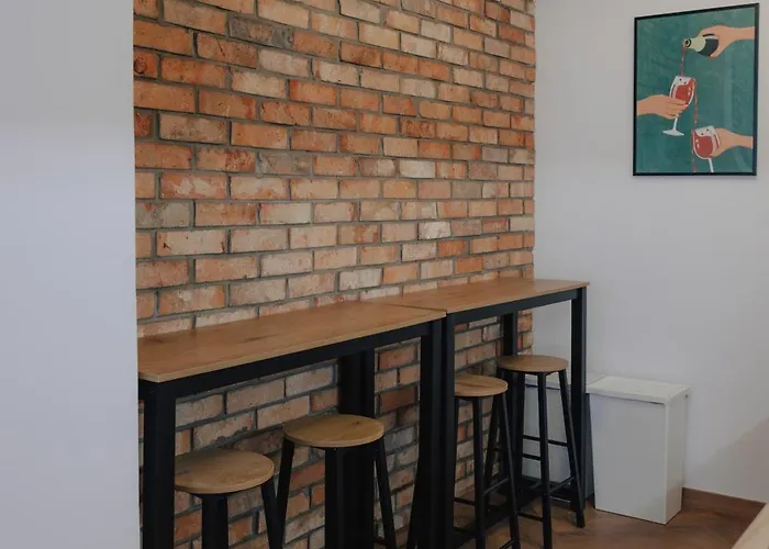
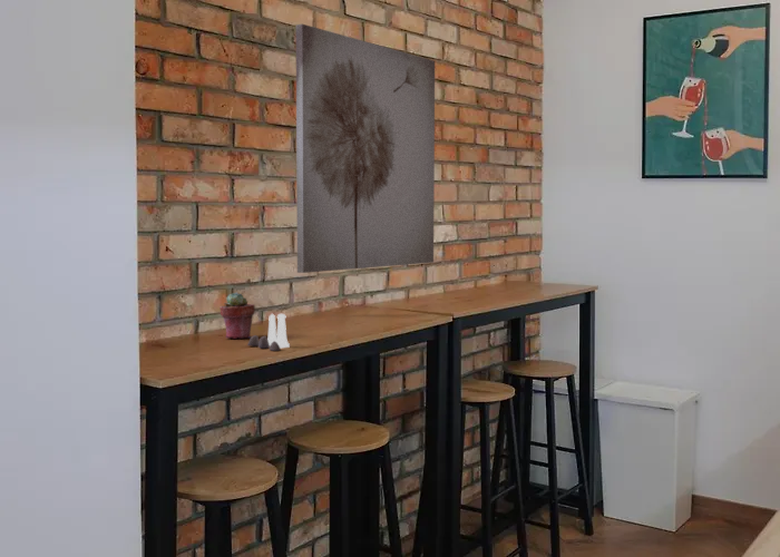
+ potted succulent [218,291,256,340]
+ wall art [295,23,436,274]
+ salt and pepper shaker set [246,313,291,352]
